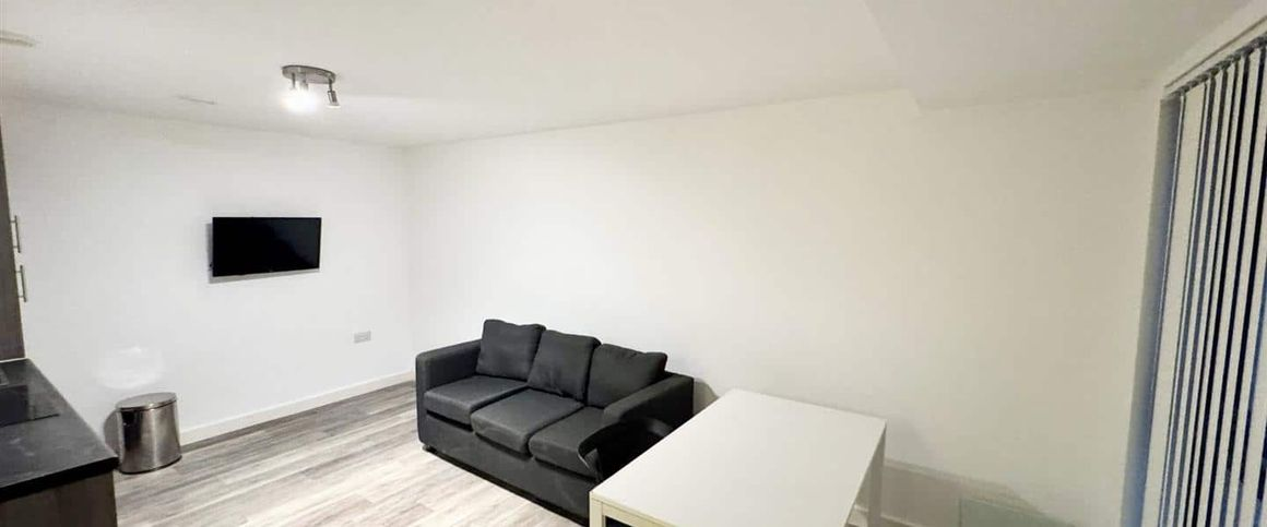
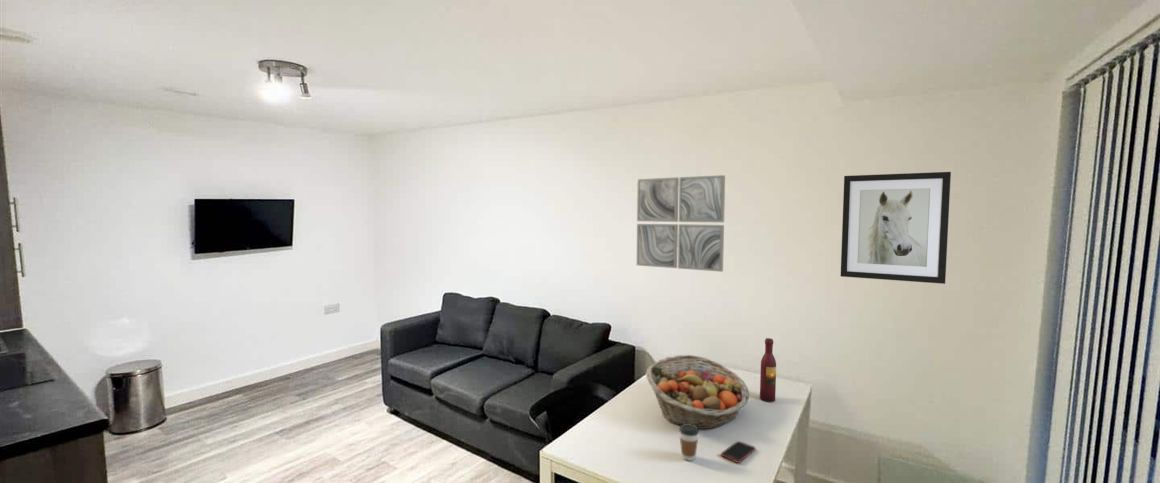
+ cell phone [720,440,757,464]
+ wine bottle [759,337,777,403]
+ coffee cup [678,424,700,462]
+ fruit basket [645,354,750,430]
+ wall art [840,171,952,285]
+ wall art [636,174,726,273]
